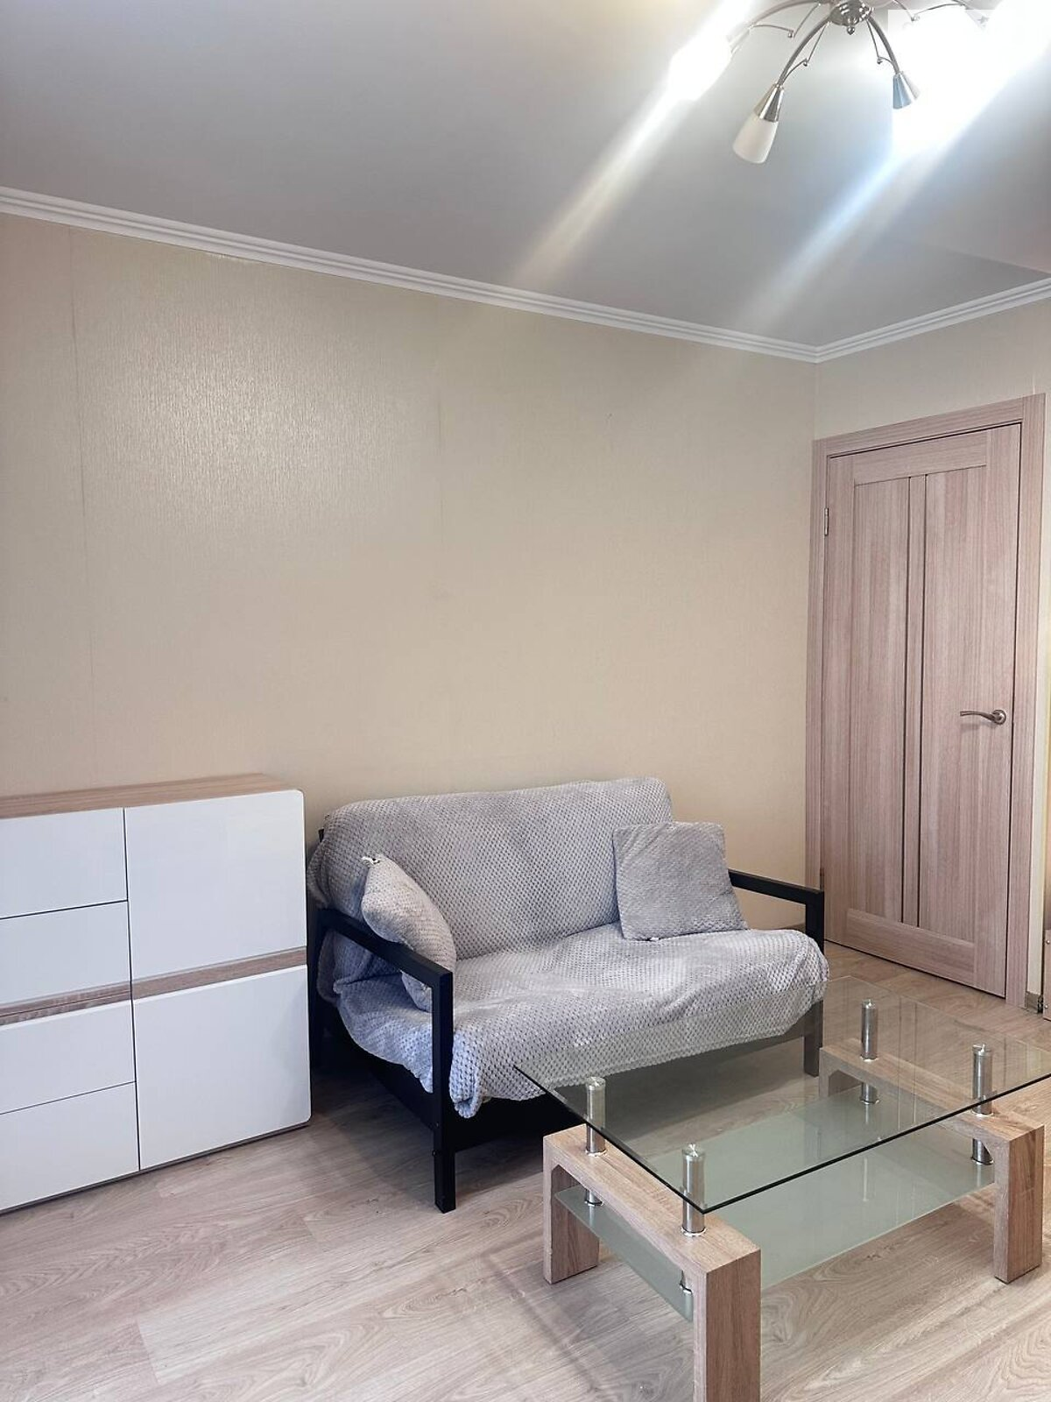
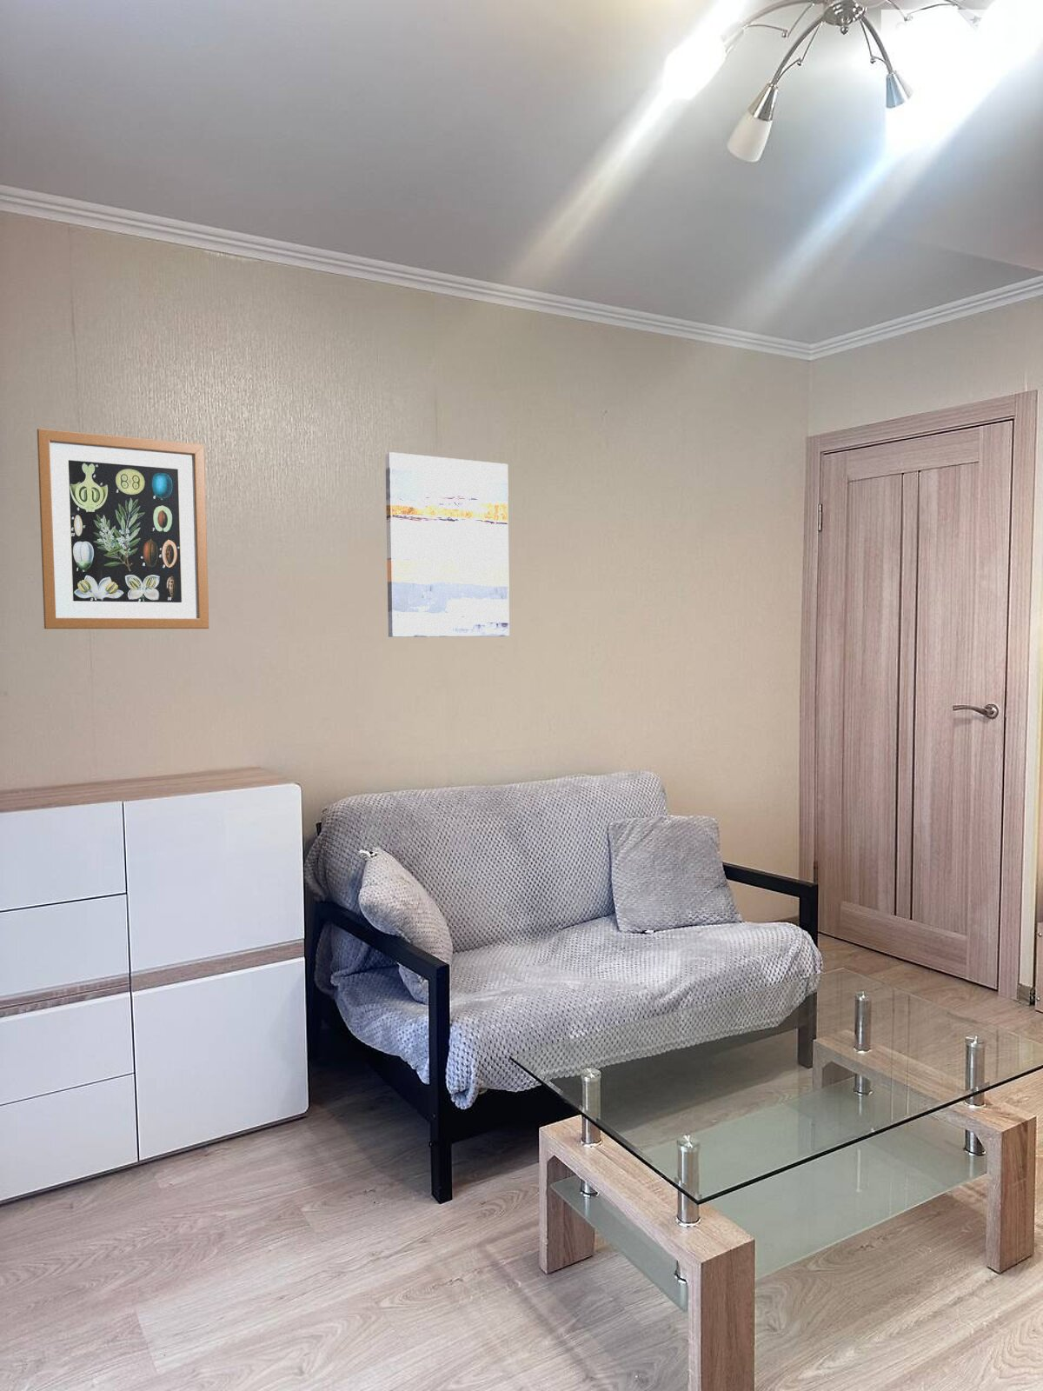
+ wall art [385,451,511,639]
+ wall art [36,428,209,630]
